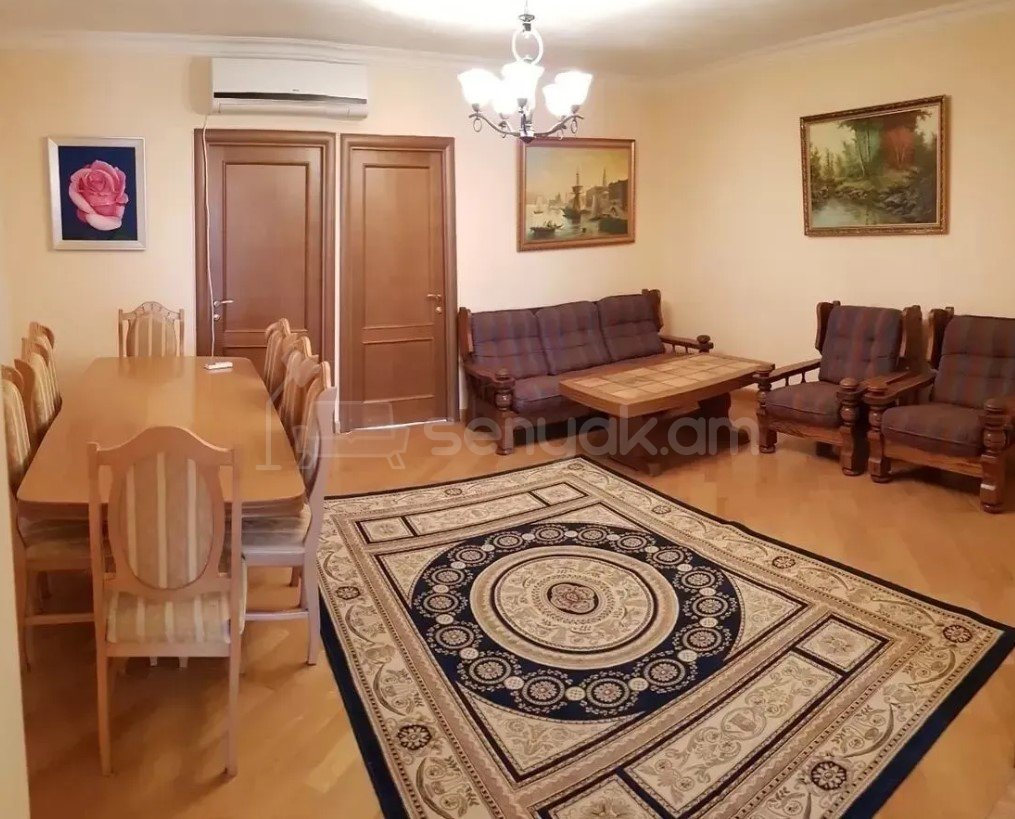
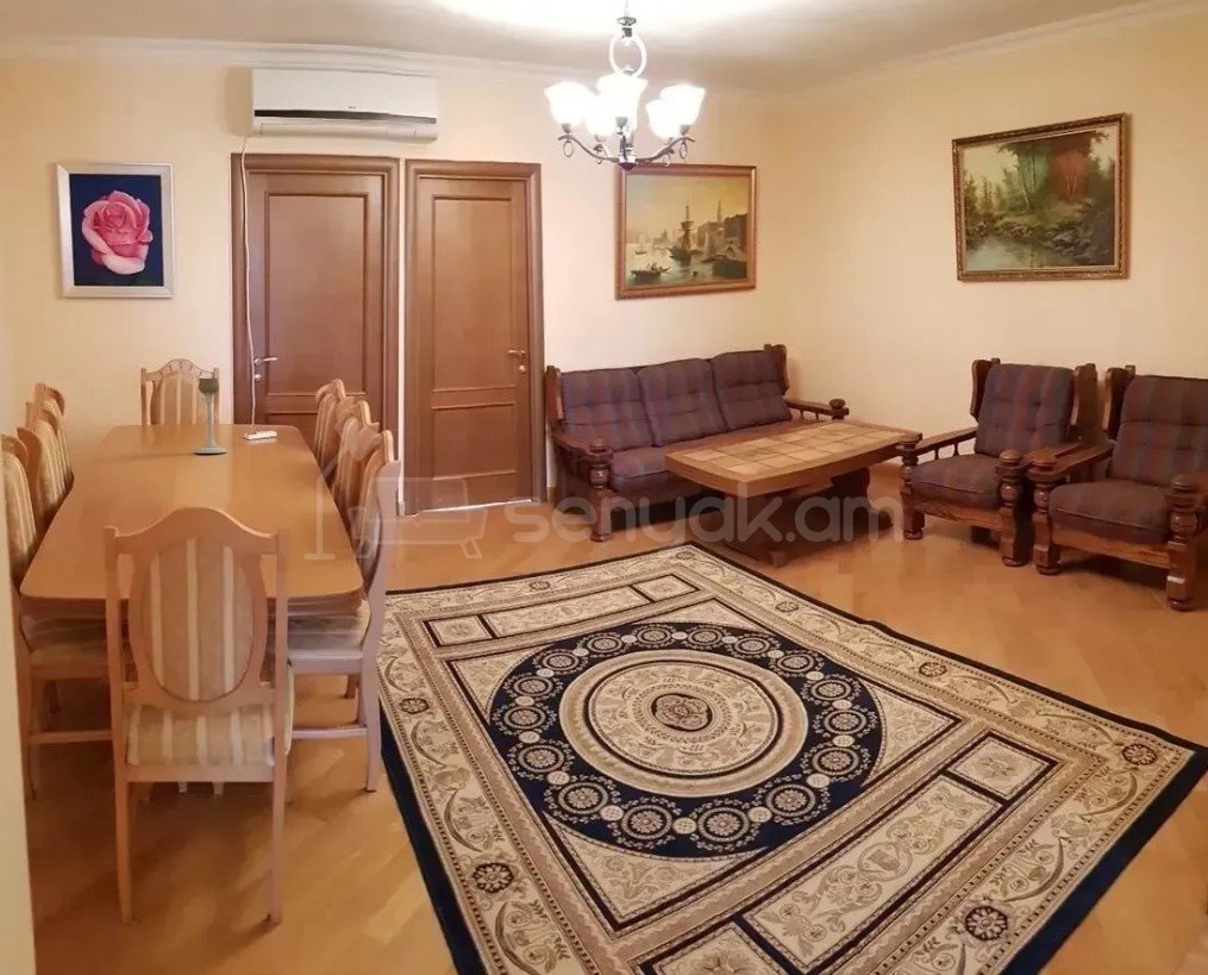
+ candle holder [194,377,229,455]
